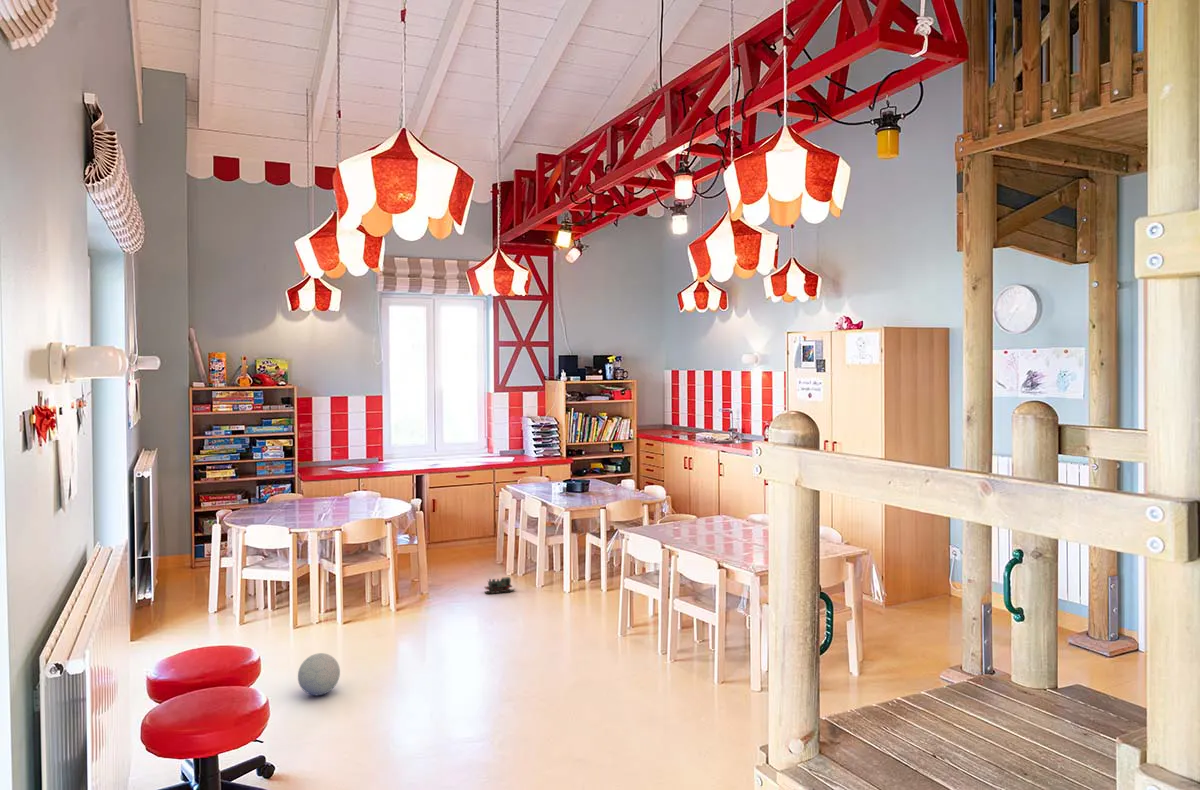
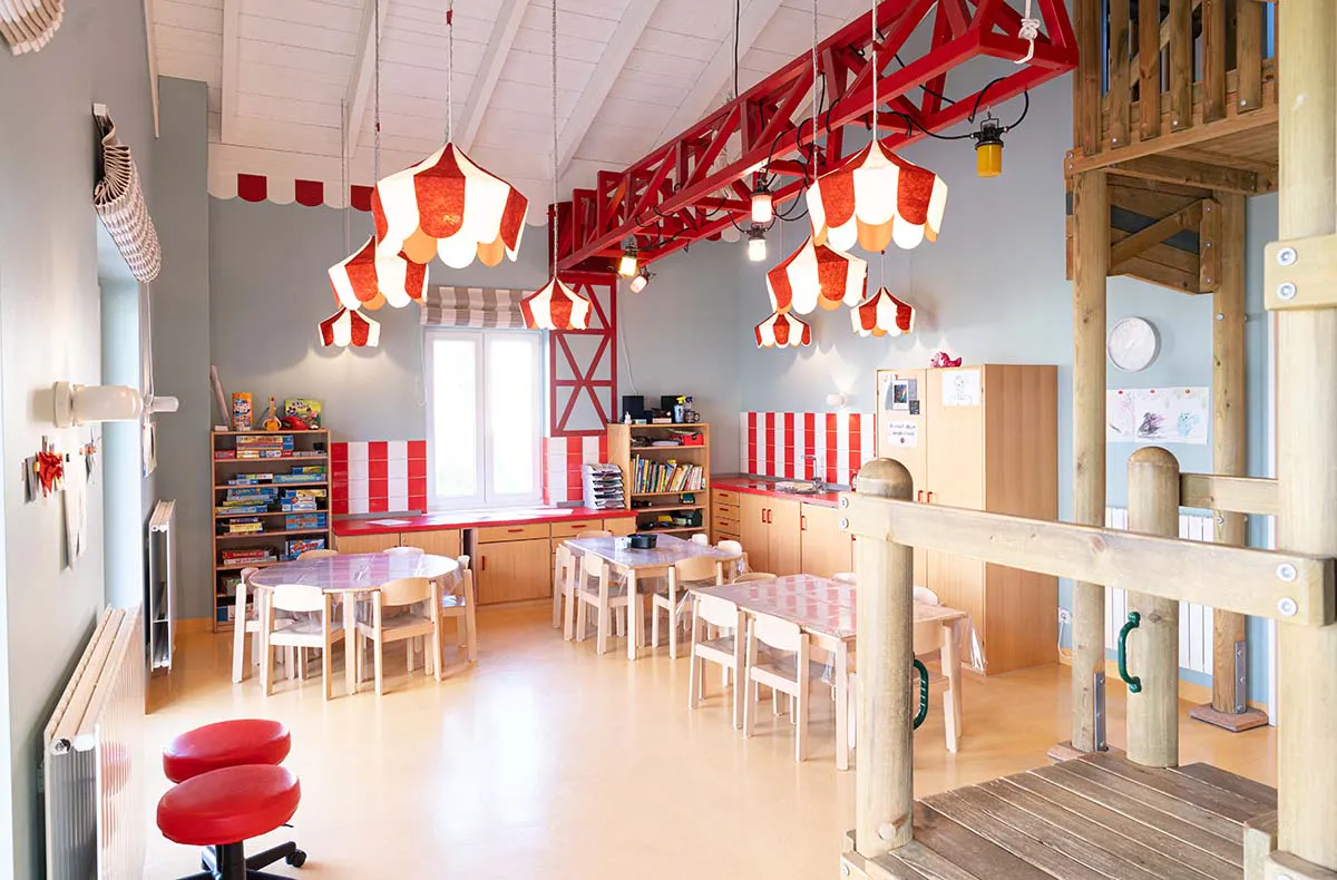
- toy train [484,576,516,595]
- ball [297,652,341,697]
